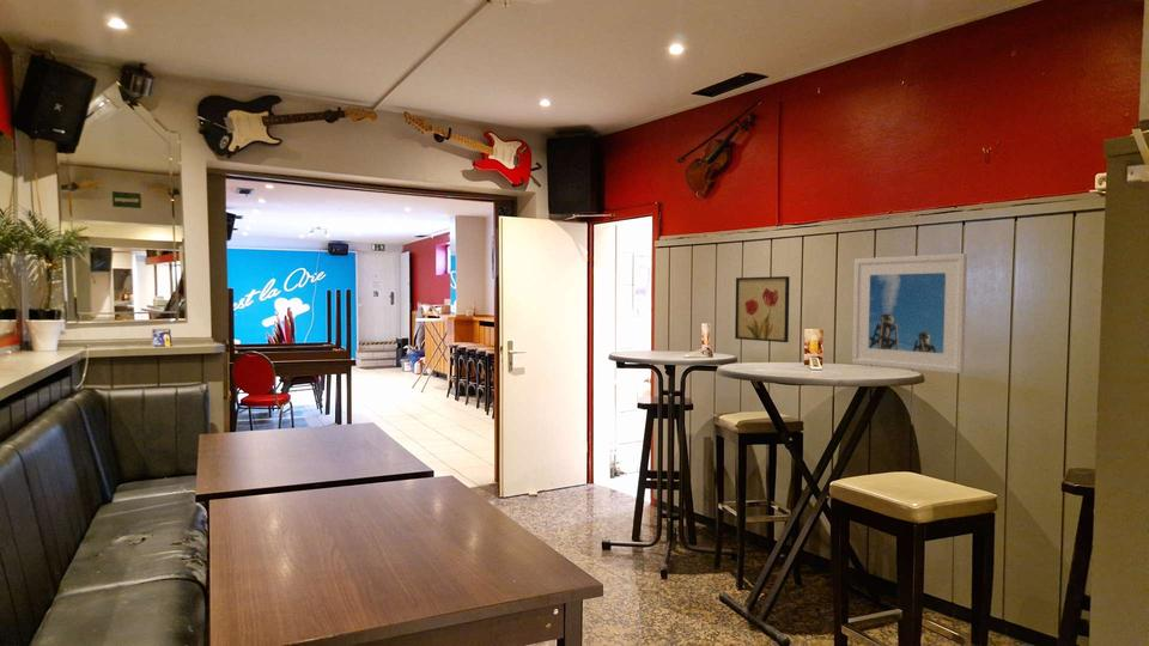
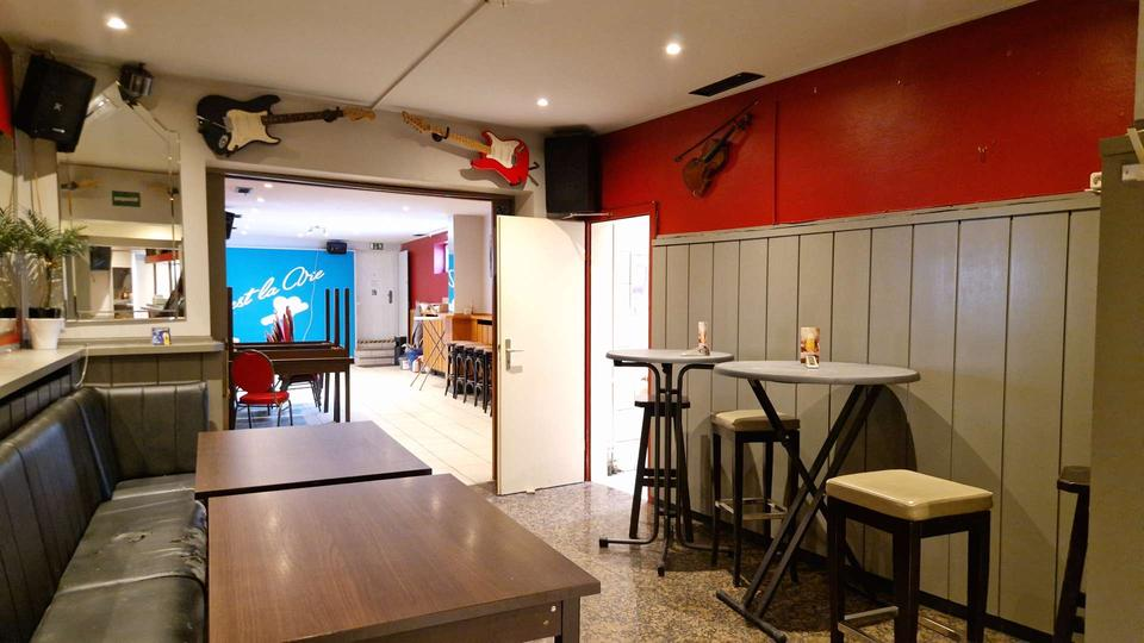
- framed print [851,252,968,374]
- wall art [734,275,791,343]
